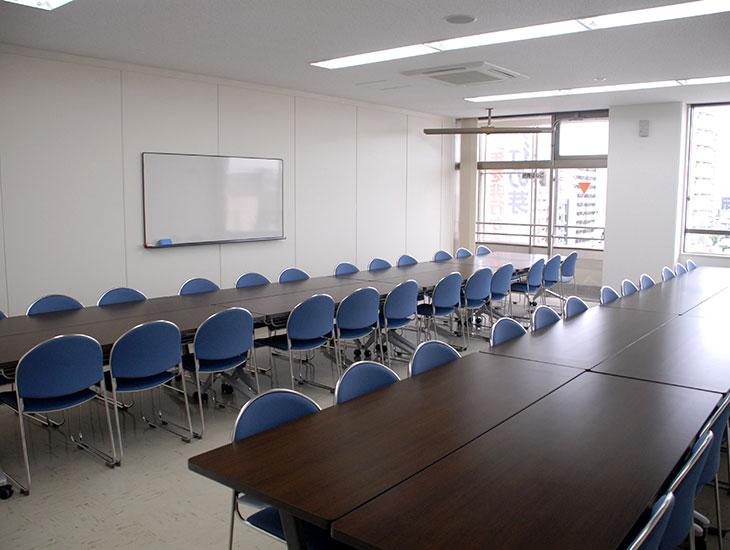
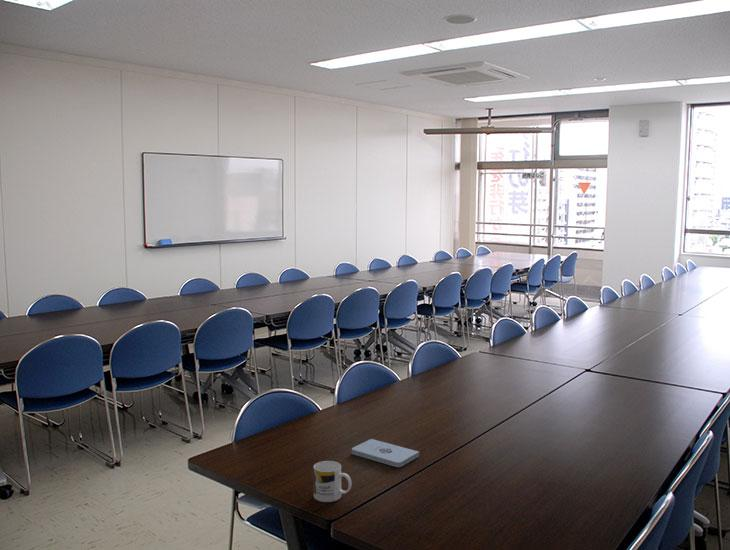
+ mug [313,460,353,503]
+ notepad [351,438,420,468]
